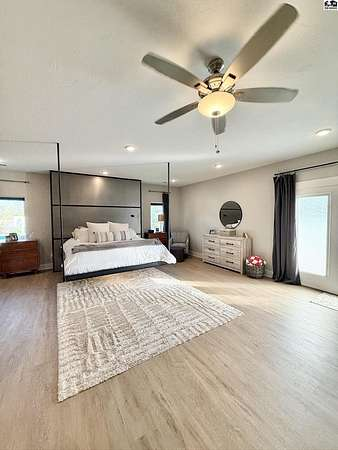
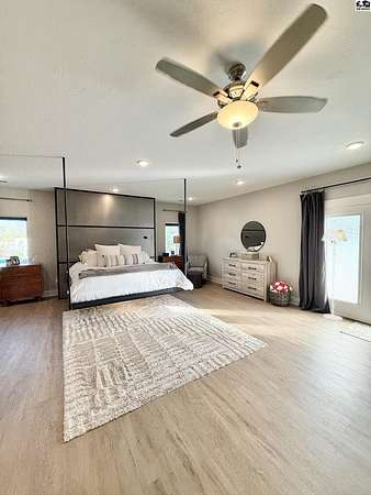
+ floor lamp [321,227,348,322]
